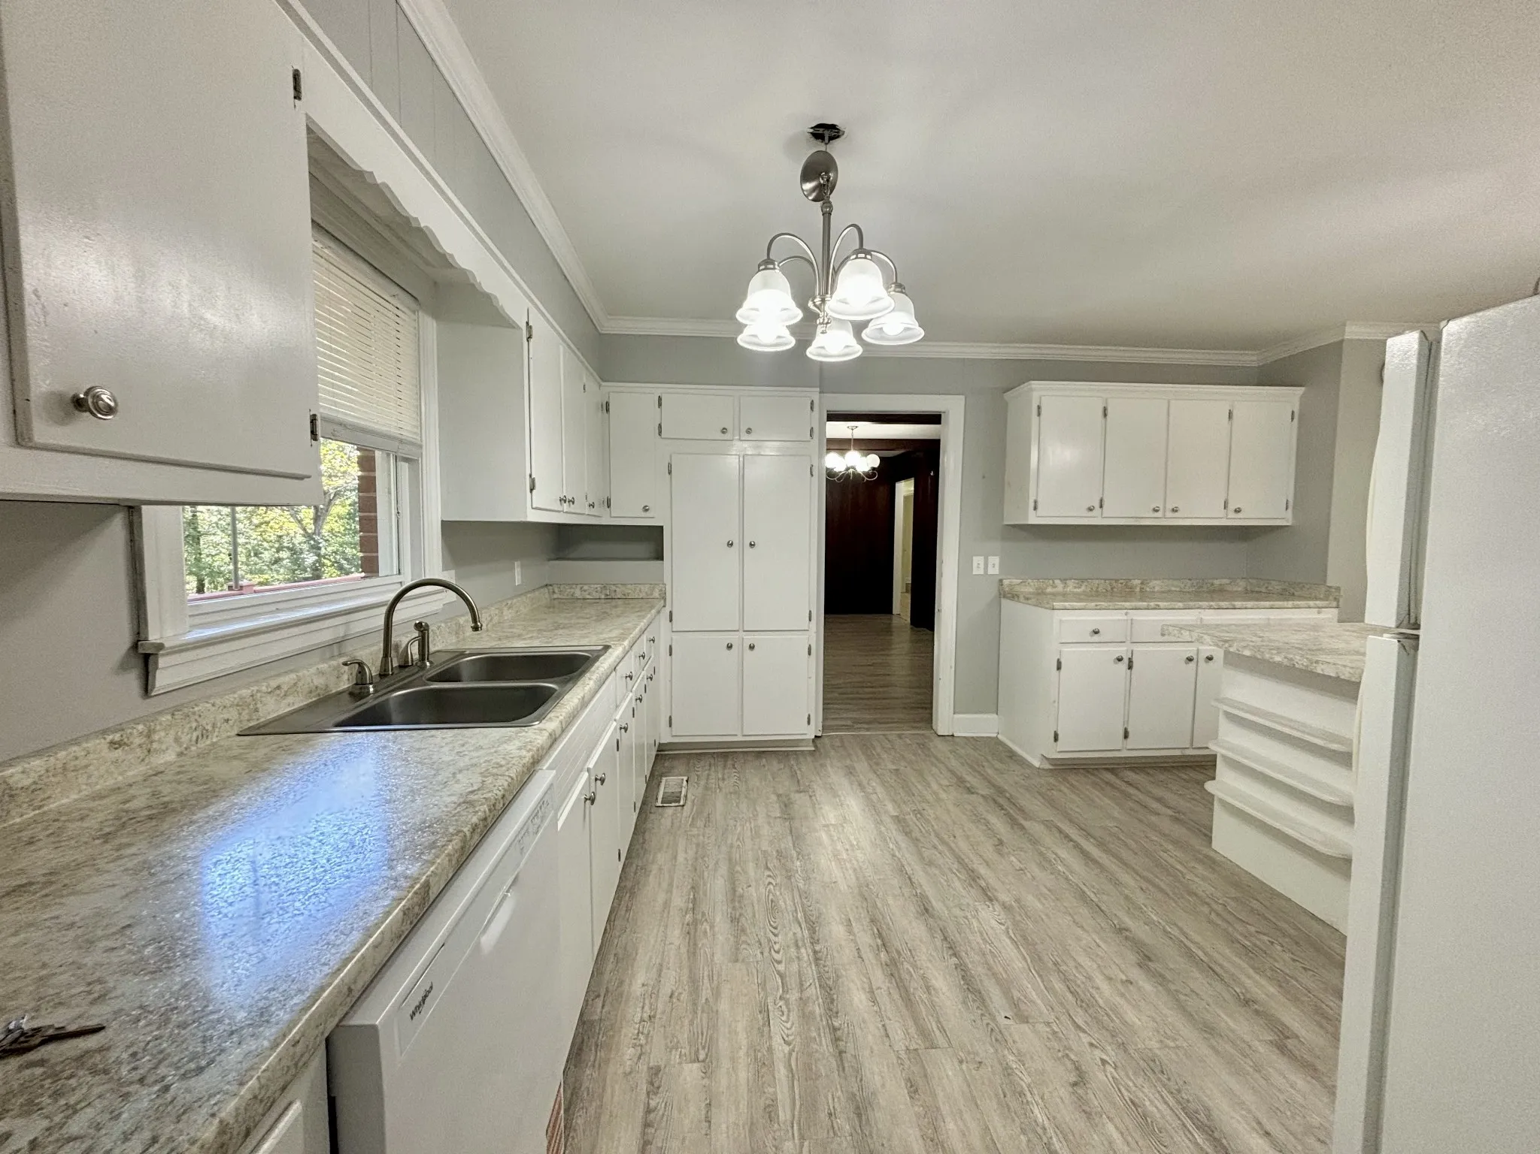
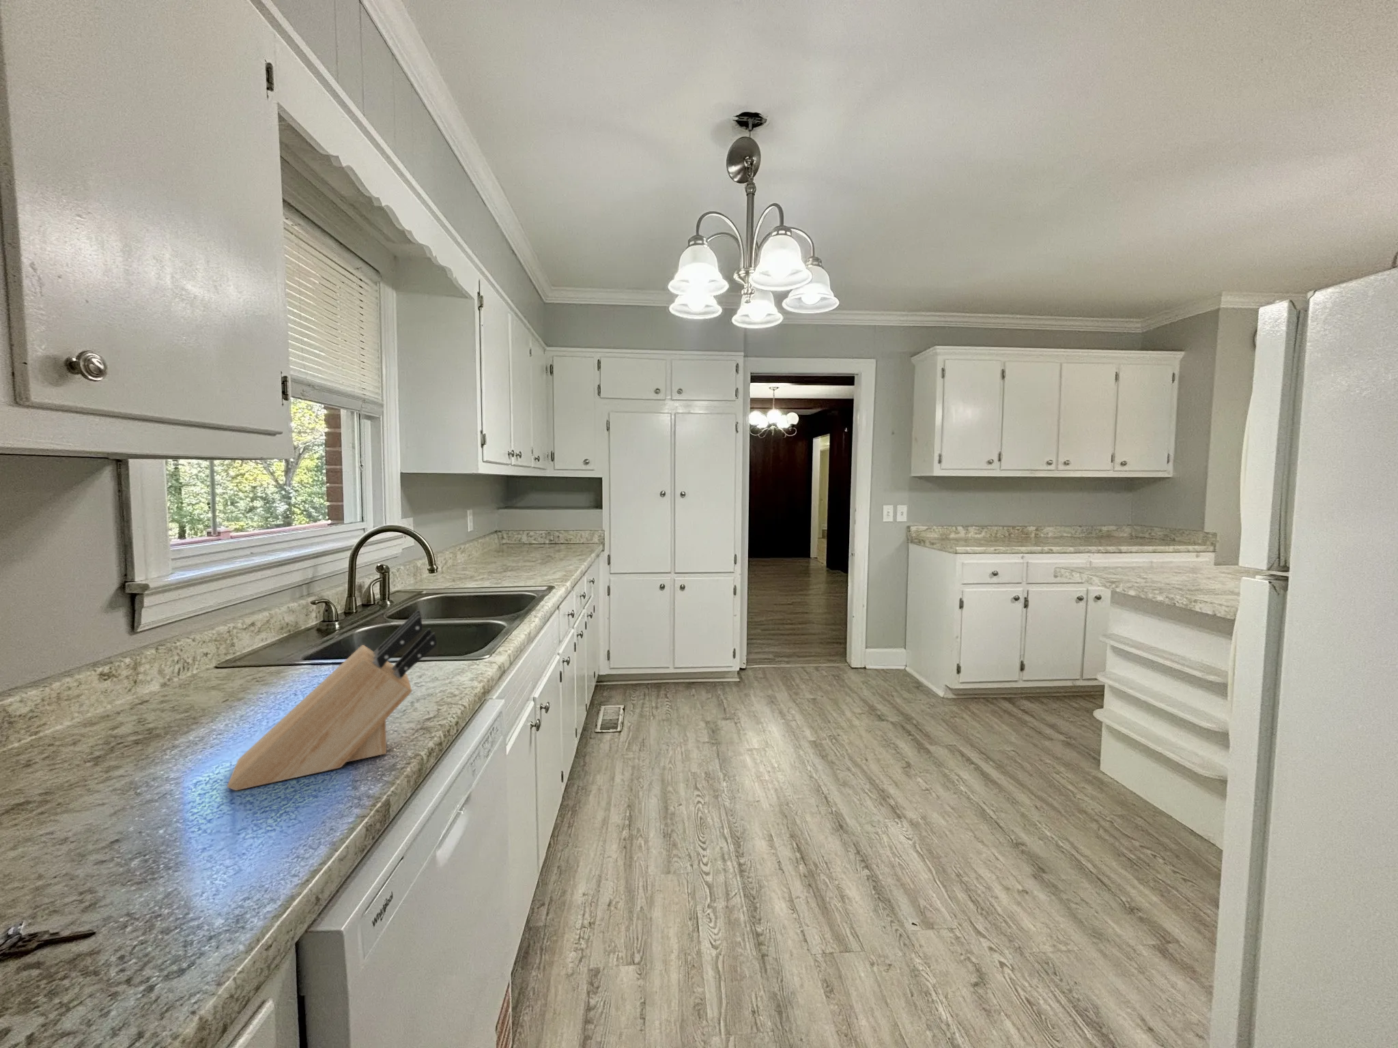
+ knife block [227,609,437,792]
